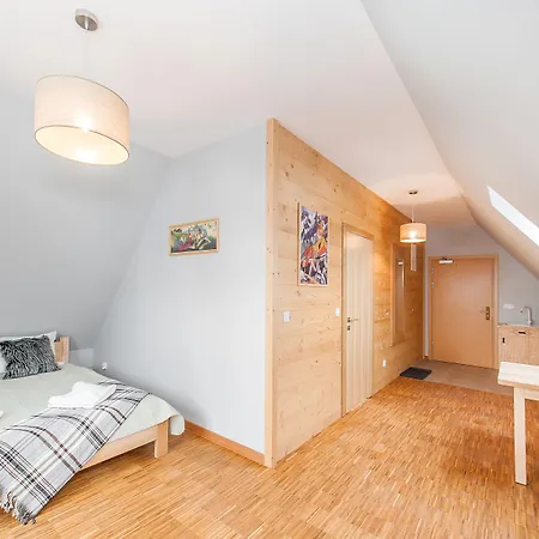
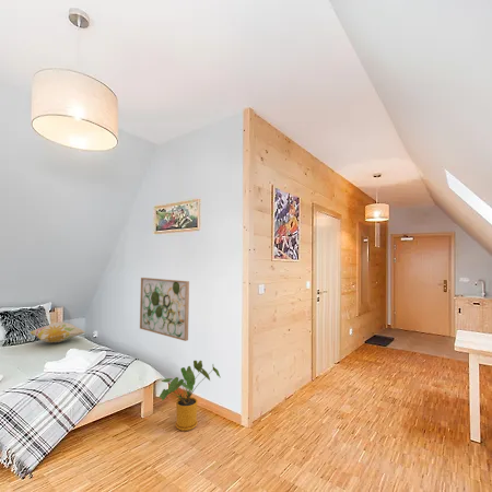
+ wall art [139,277,190,342]
+ decorative pillow [28,321,86,344]
+ house plant [157,360,221,432]
